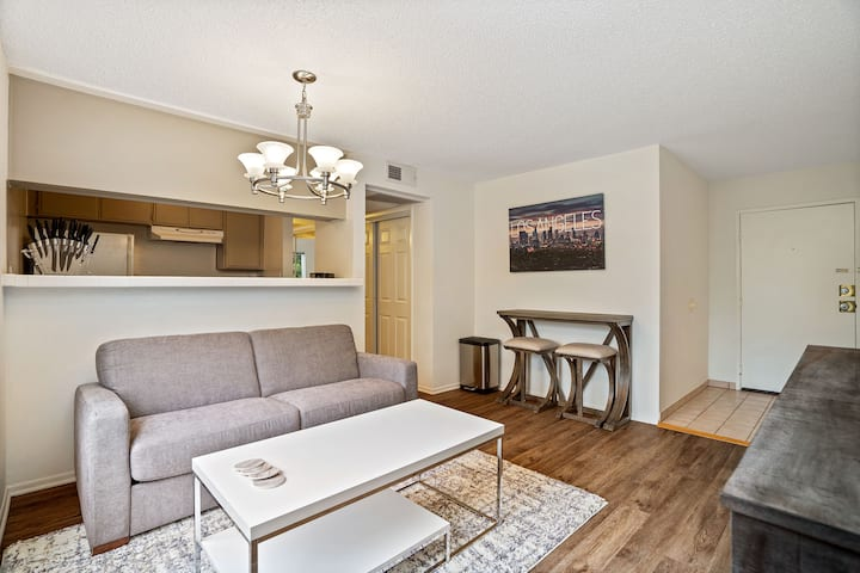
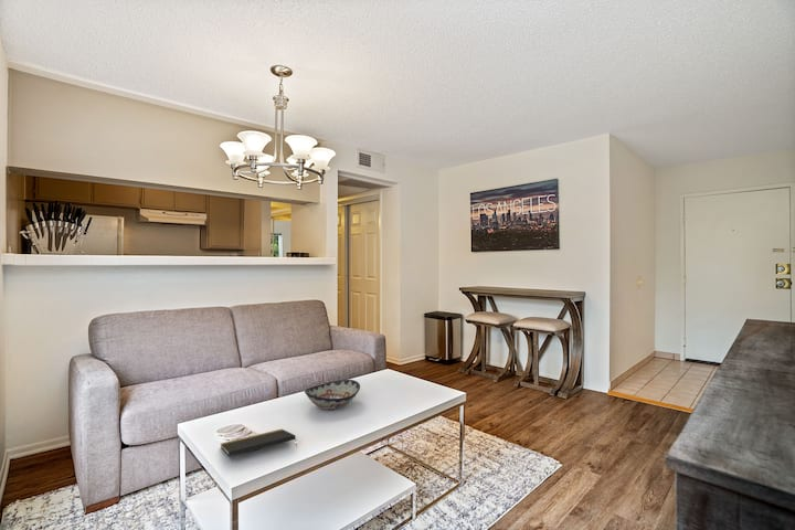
+ notepad [220,428,298,457]
+ decorative bowl [304,379,361,411]
